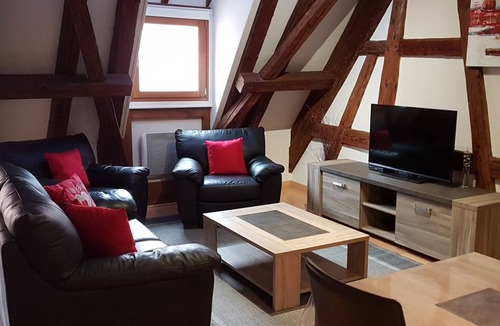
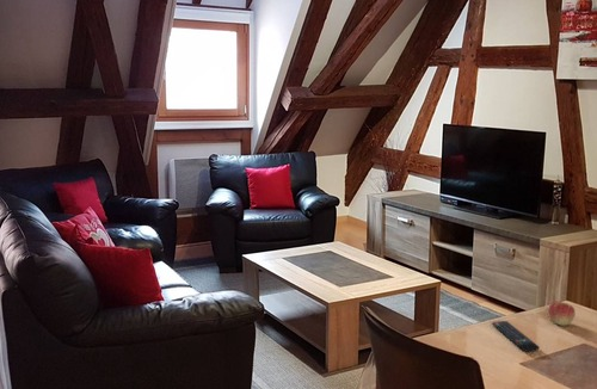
+ remote control [492,320,541,353]
+ apple [547,300,577,327]
